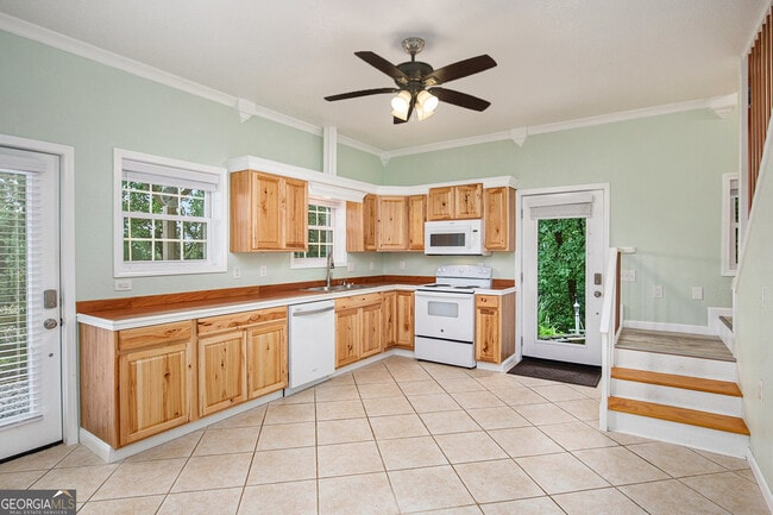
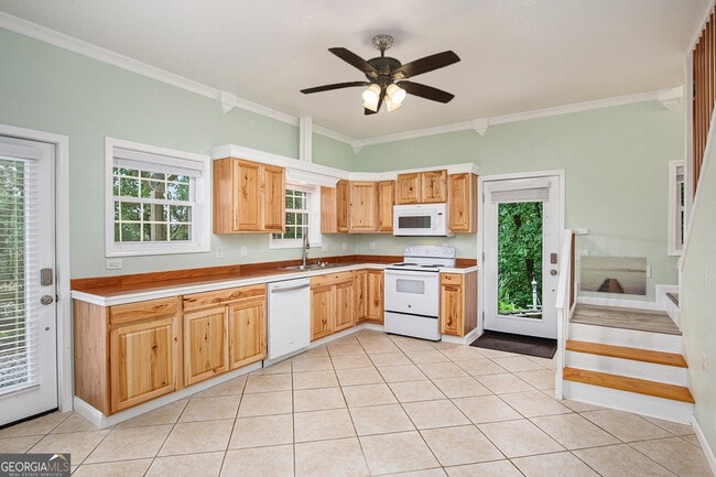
+ wall art [579,254,648,296]
